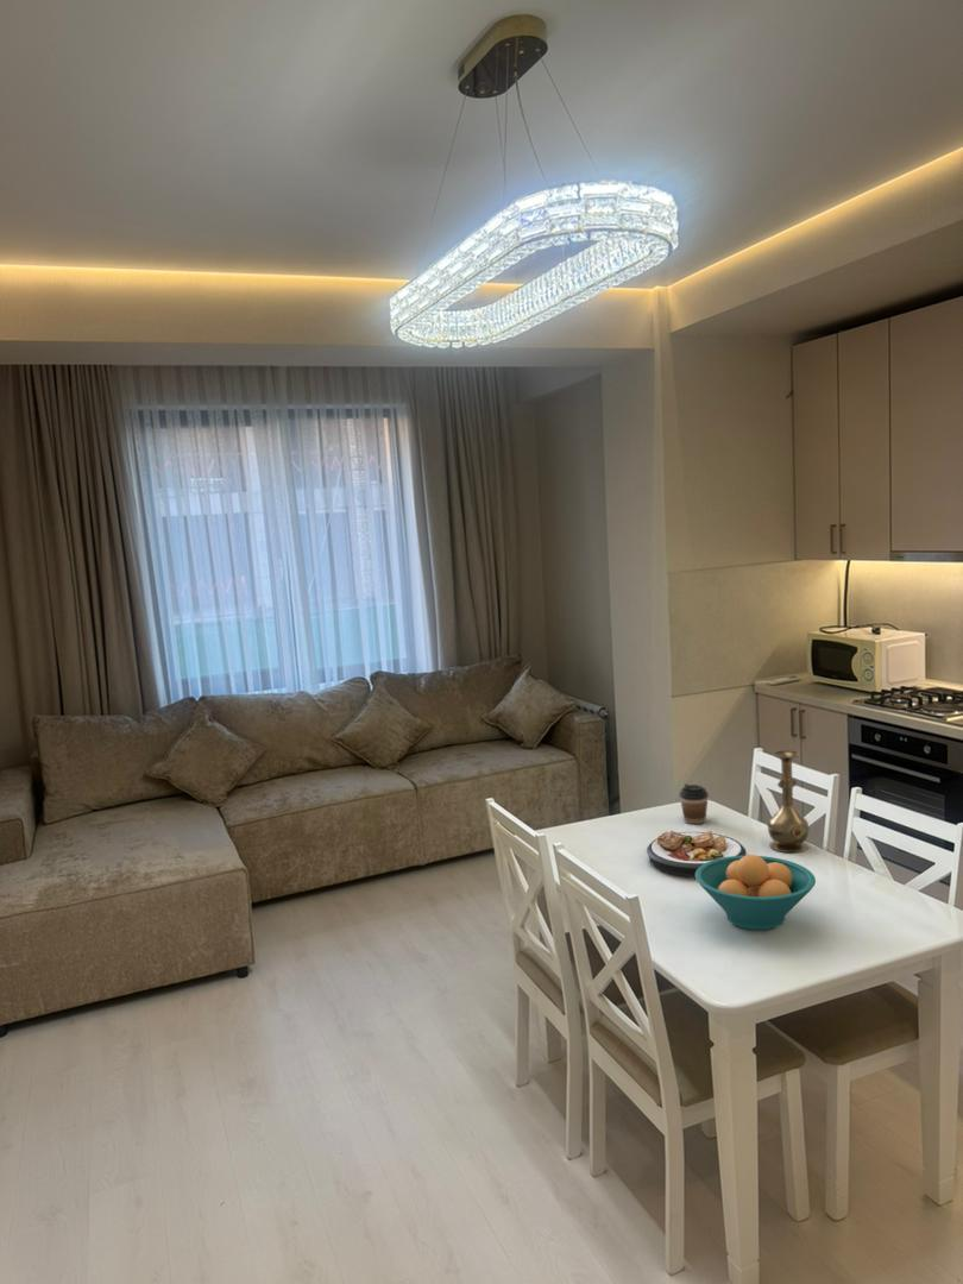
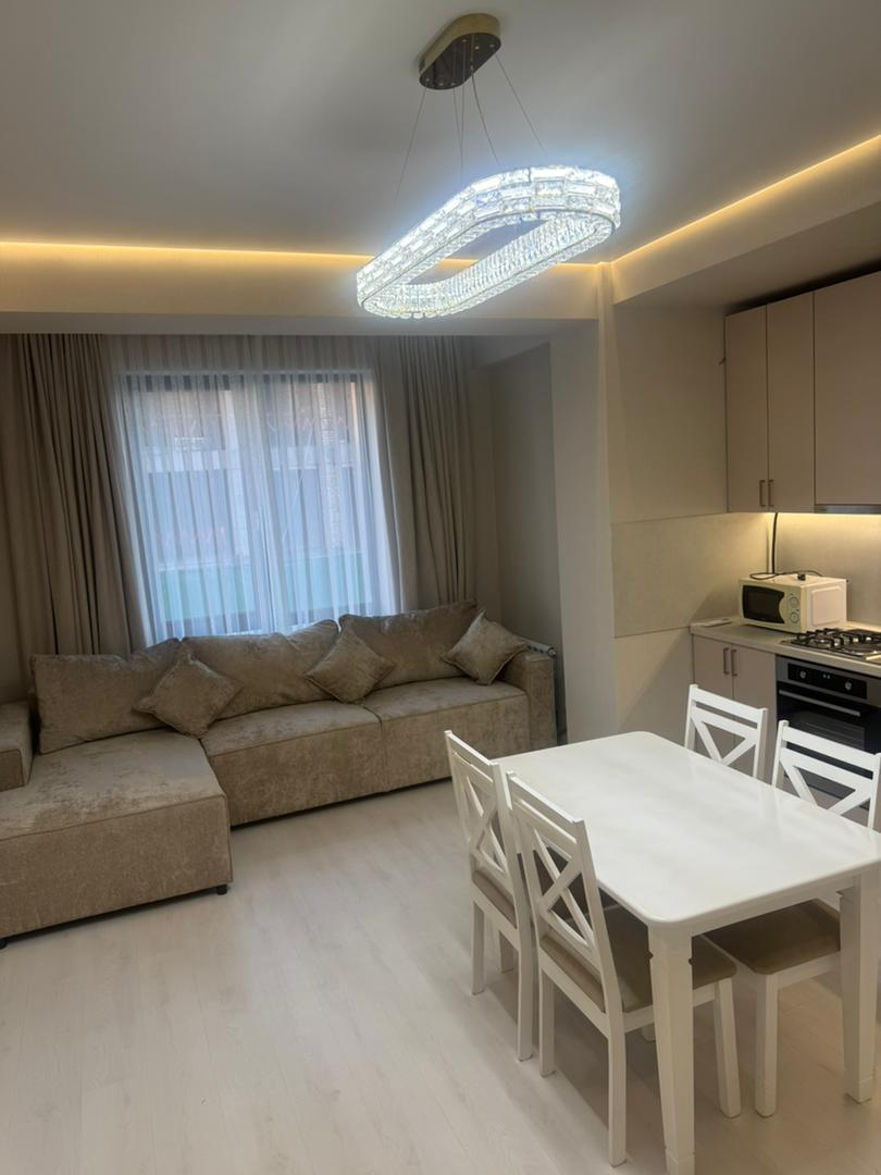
- vase [767,749,811,854]
- plate [646,830,748,877]
- fruit bowl [694,854,817,931]
- coffee cup [679,783,710,825]
